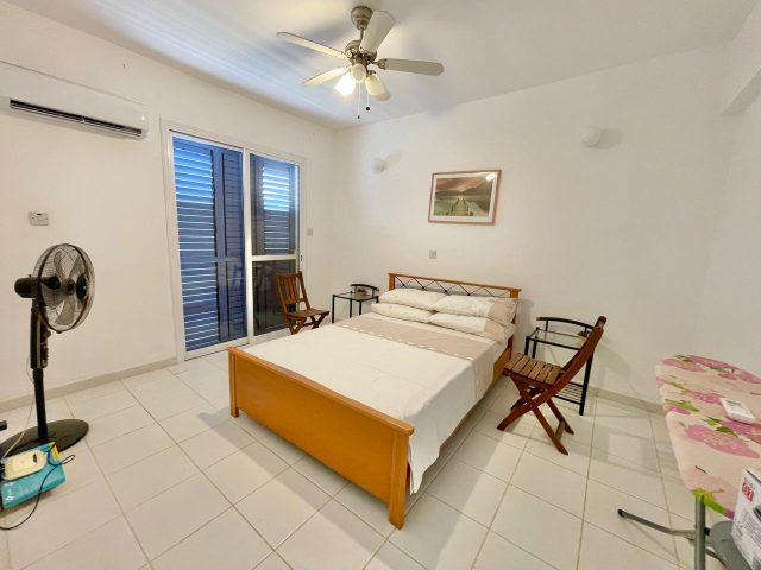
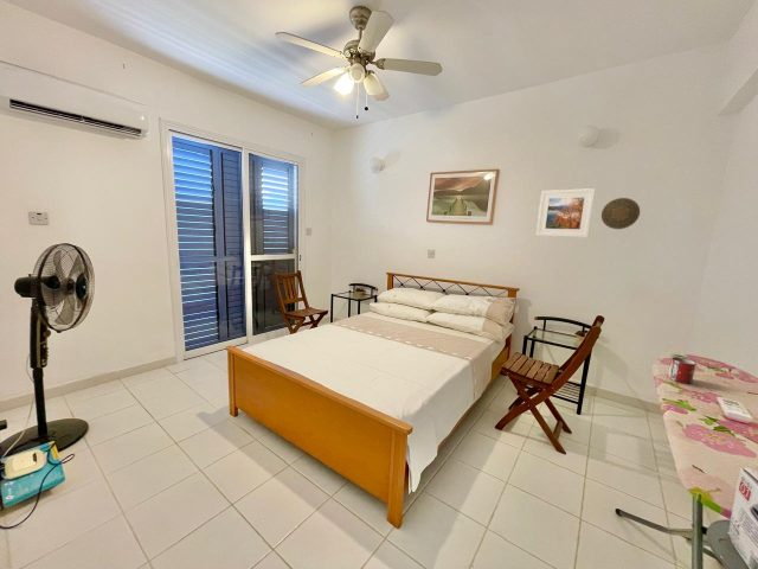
+ decorative plate [600,197,641,230]
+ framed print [535,187,597,238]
+ mug [667,356,698,384]
